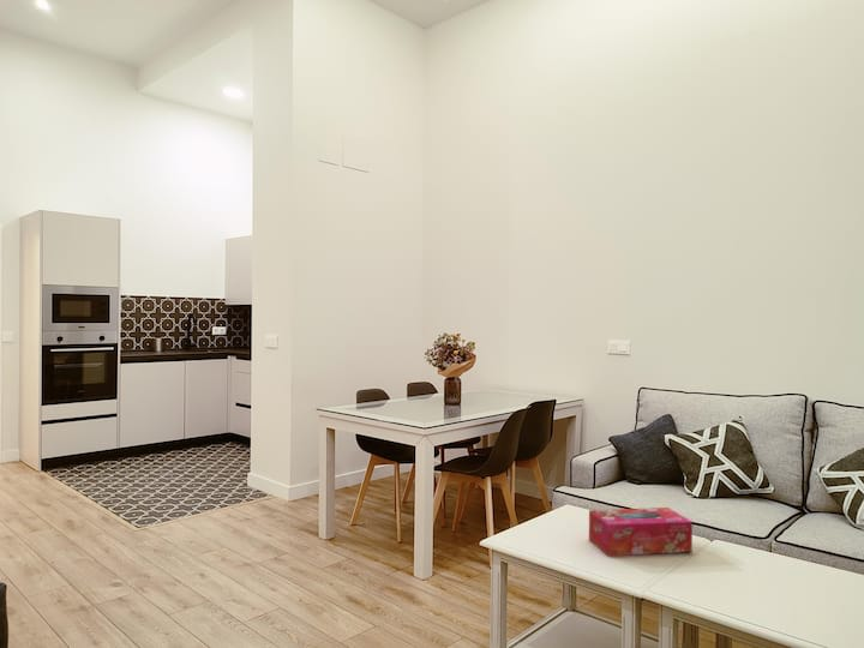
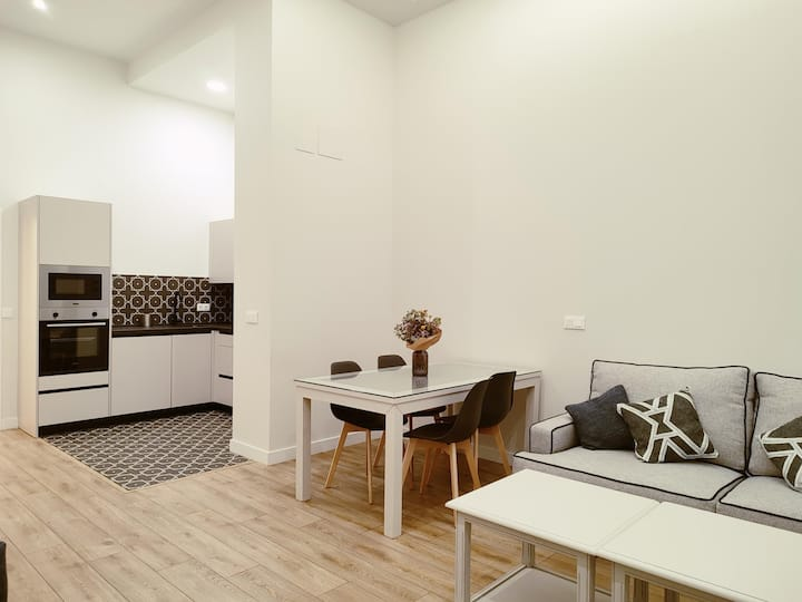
- tissue box [588,506,694,557]
